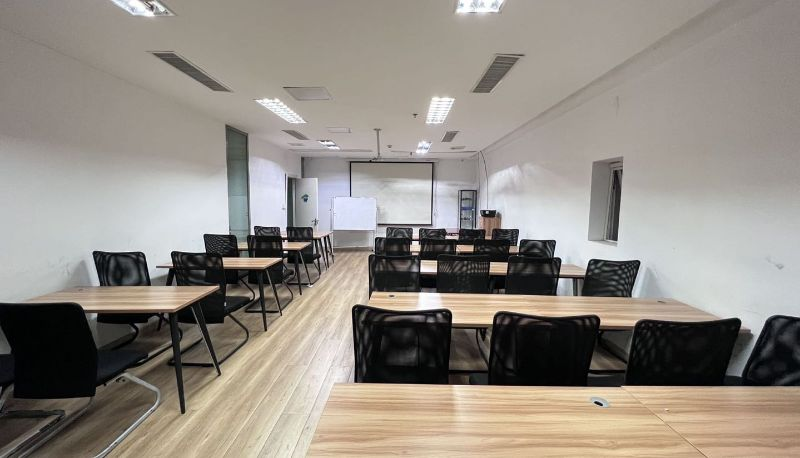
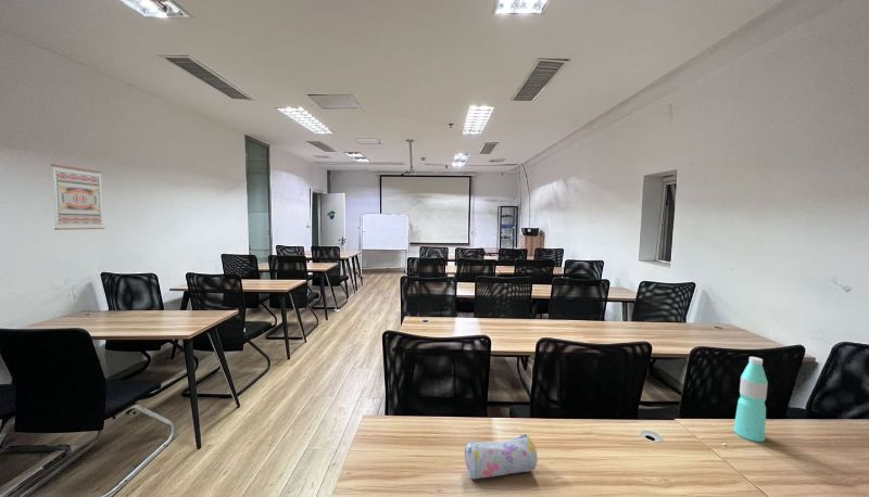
+ pencil case [464,433,539,480]
+ wall art [50,163,105,231]
+ water bottle [733,356,769,443]
